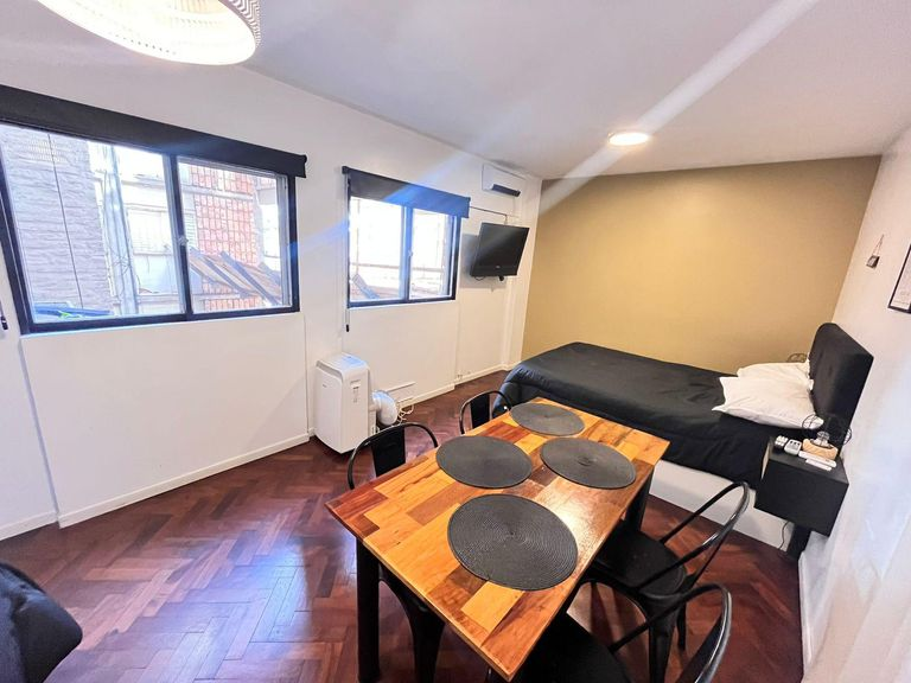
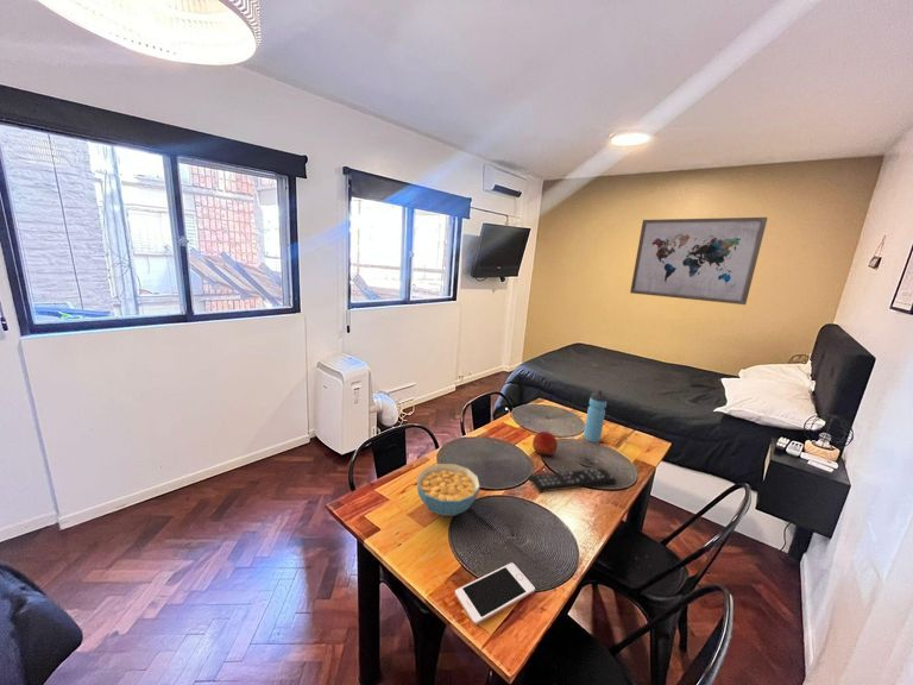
+ water bottle [583,389,607,444]
+ wall art [629,216,769,306]
+ cell phone [454,561,536,627]
+ remote control [528,467,617,494]
+ cereal bowl [416,463,481,517]
+ fruit [531,431,559,457]
